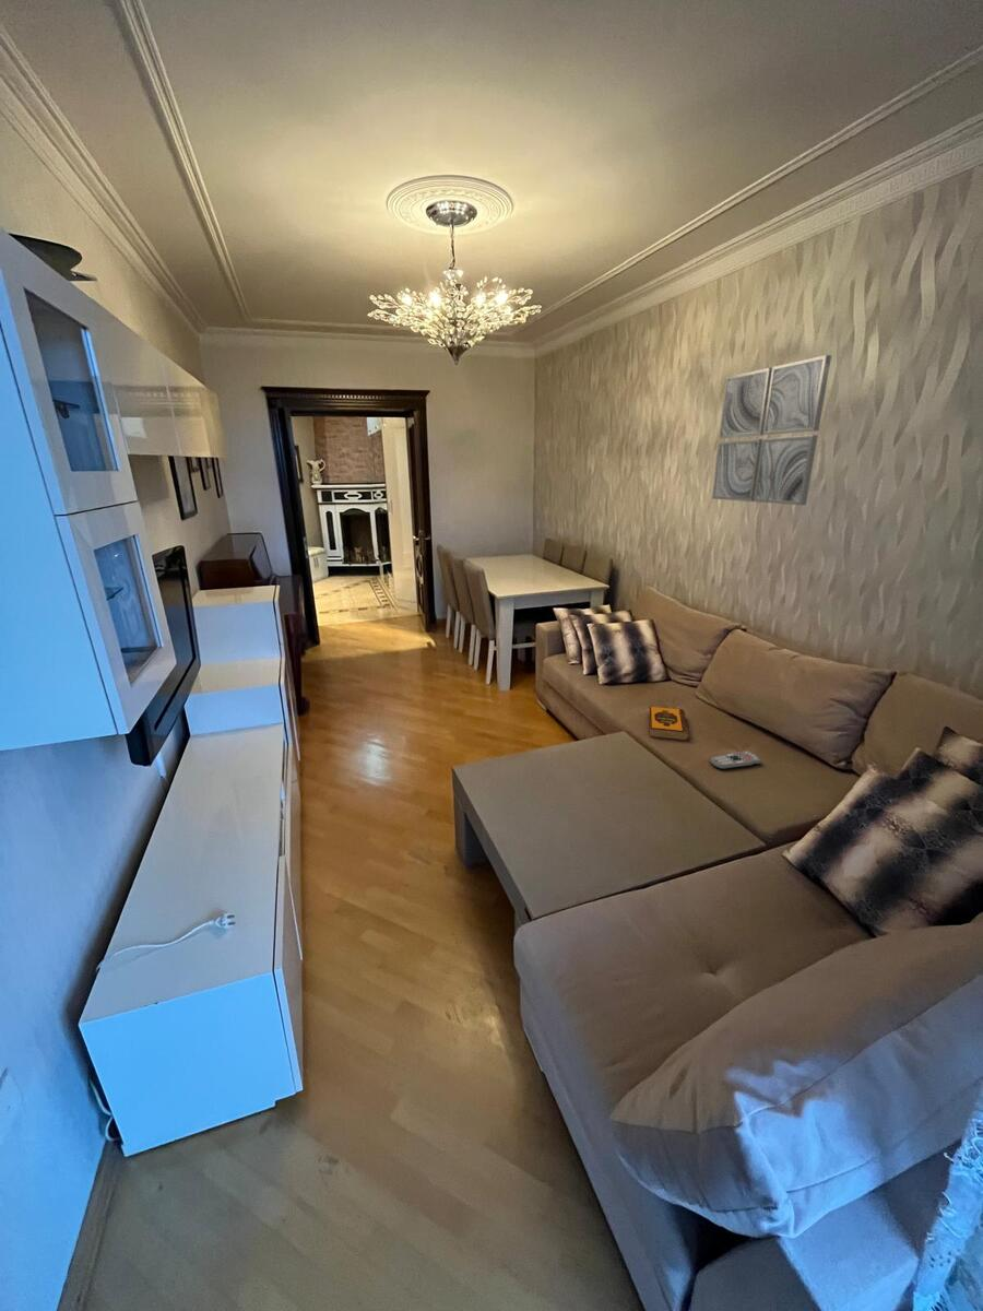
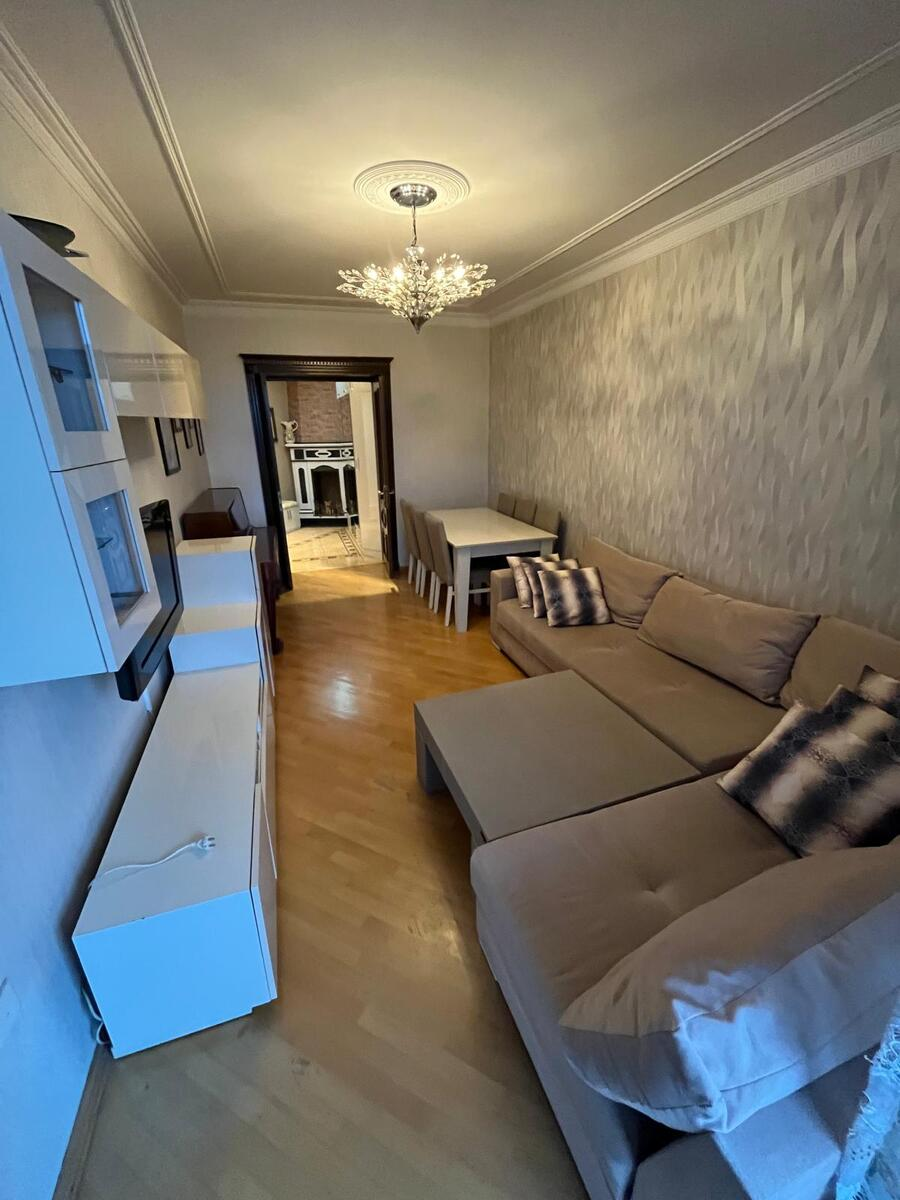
- wall art [711,354,832,506]
- remote control [710,749,762,770]
- hardback book [648,706,690,742]
